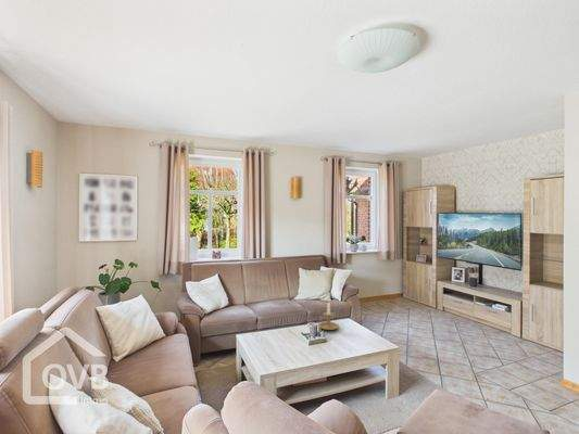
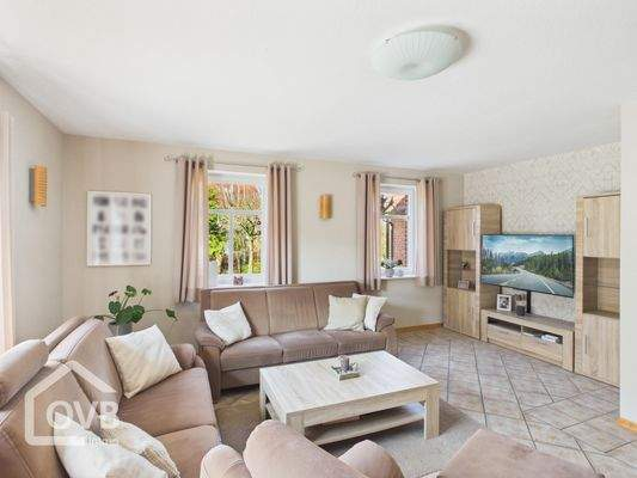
- candle holder [317,301,340,331]
